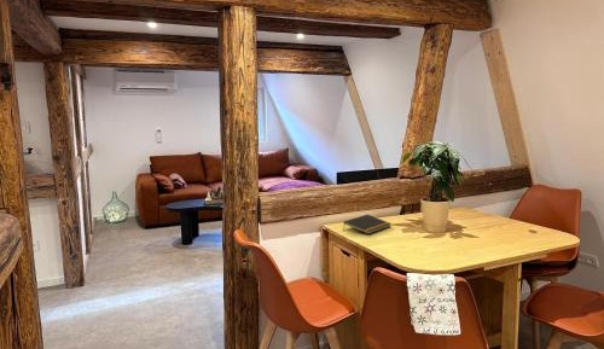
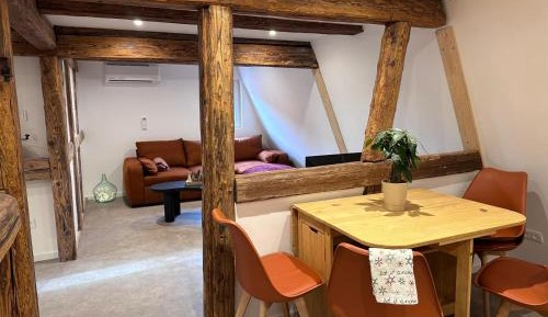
- notepad [342,214,393,235]
